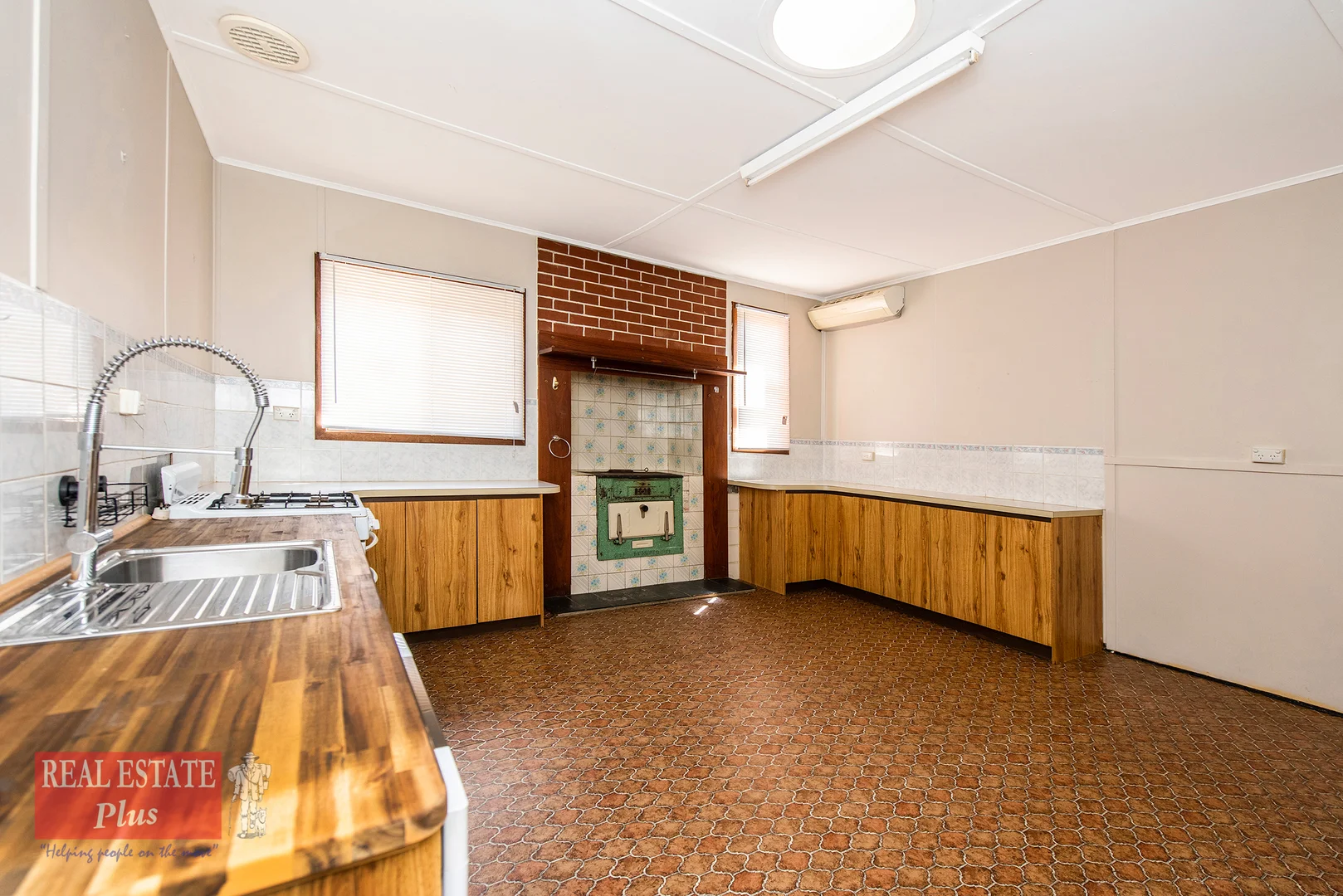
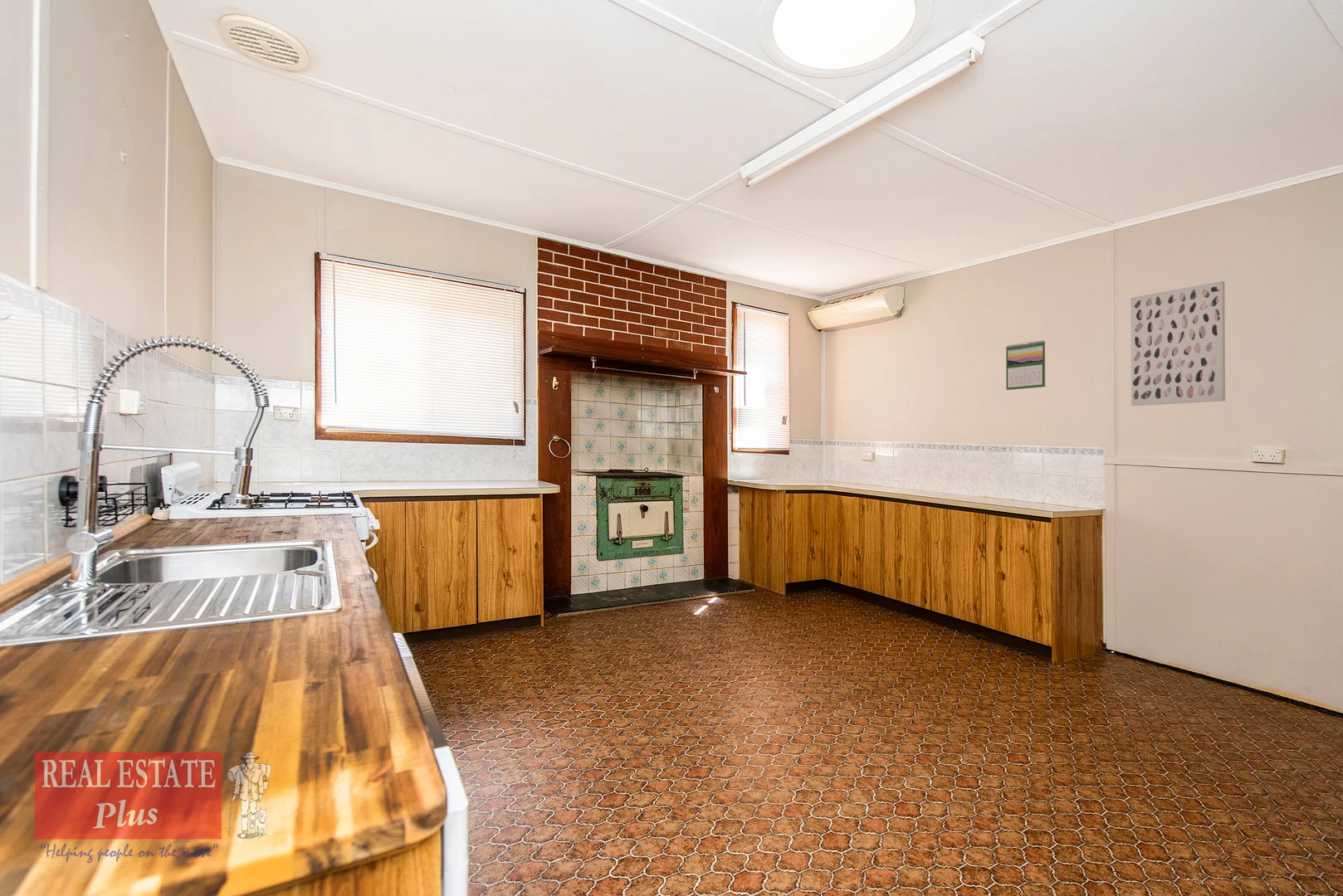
+ calendar [1005,339,1046,391]
+ wall art [1130,280,1226,407]
